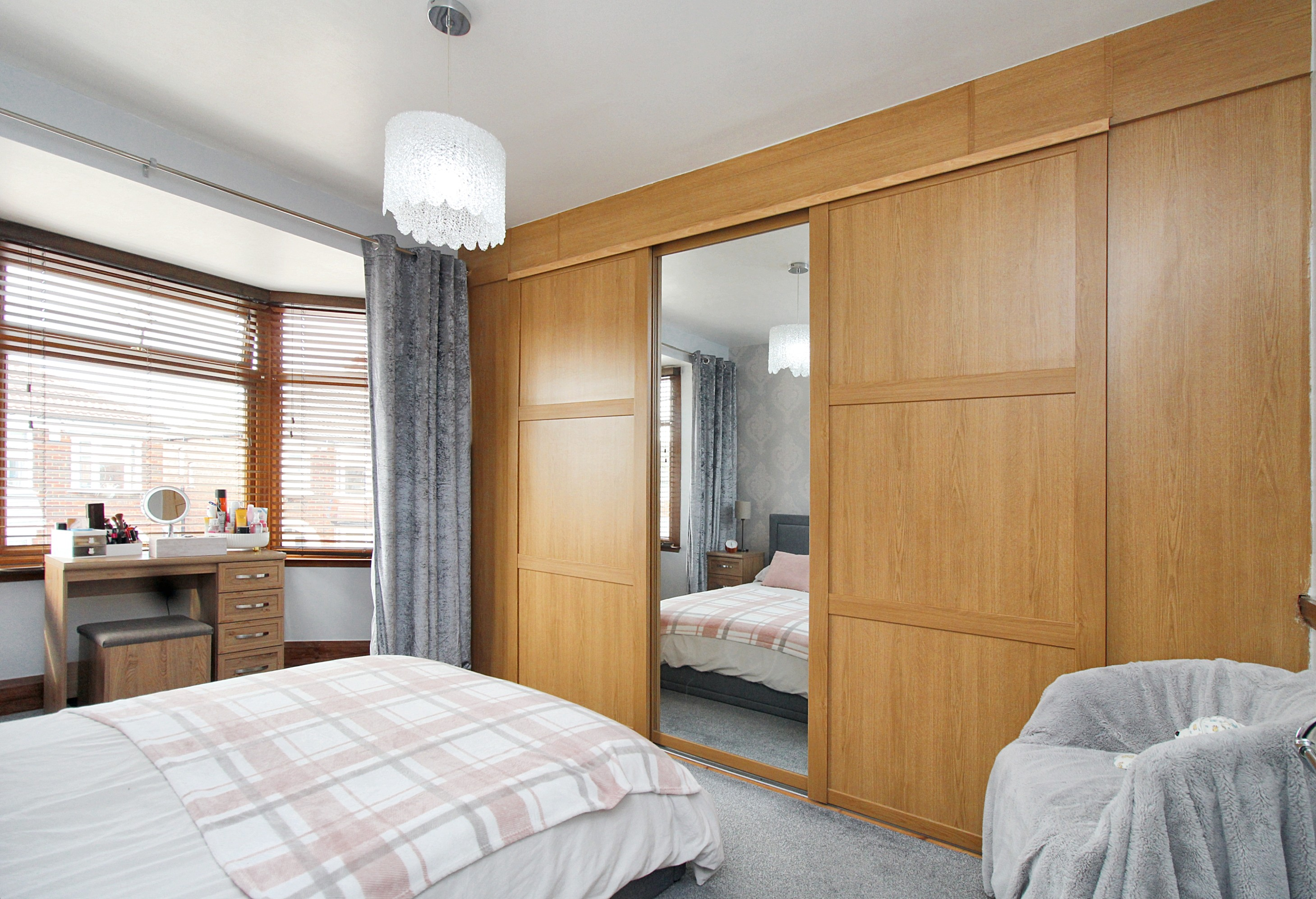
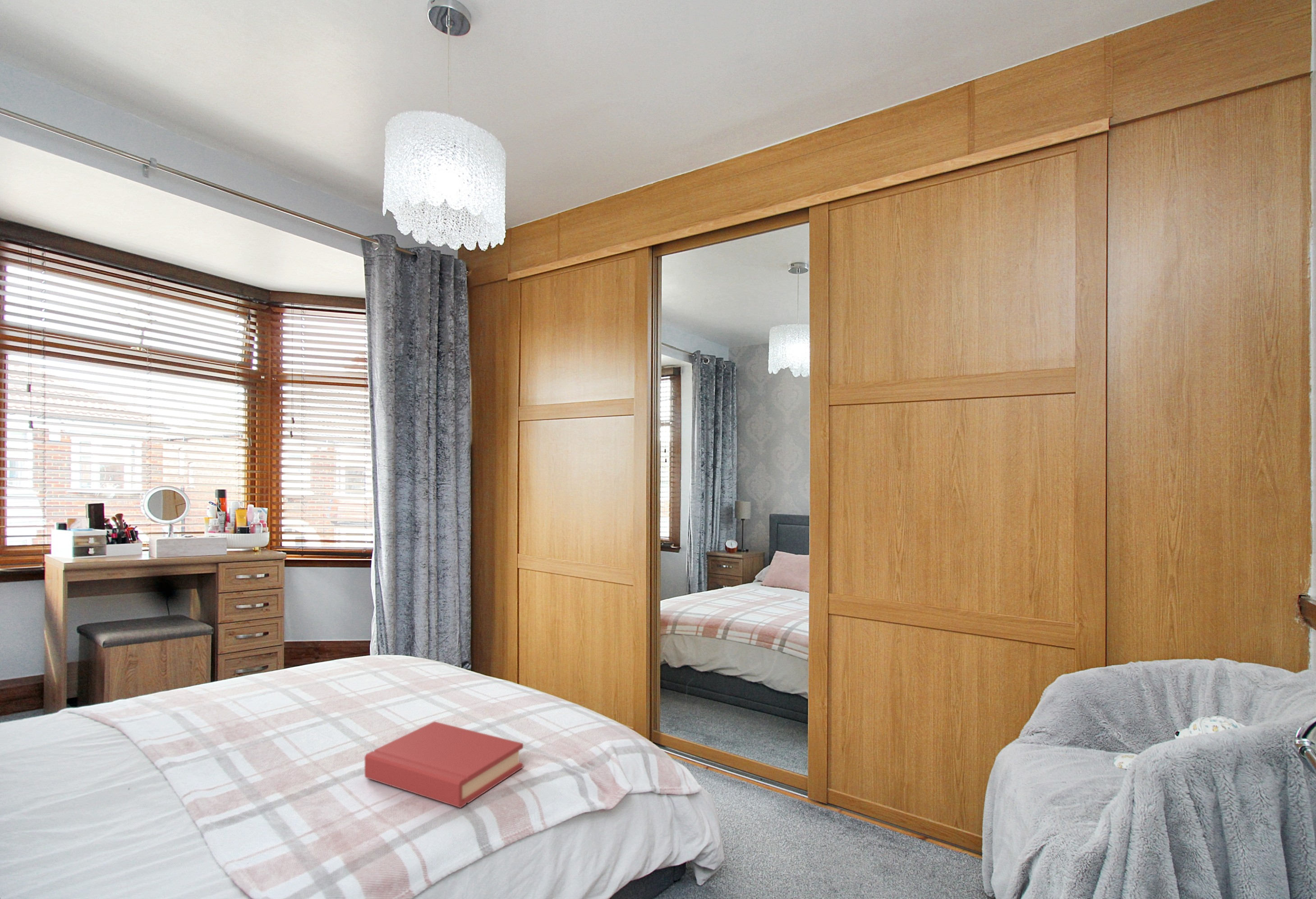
+ hardback book [364,721,524,808]
